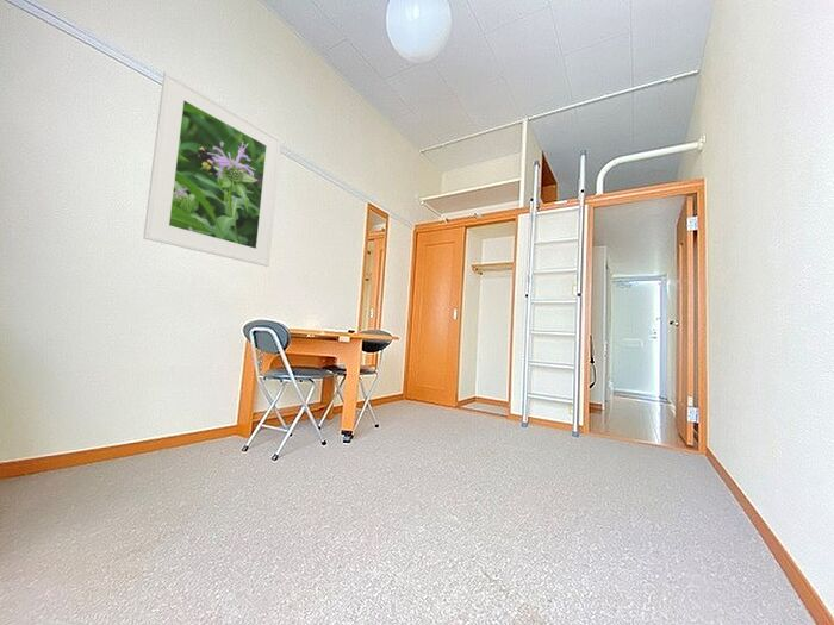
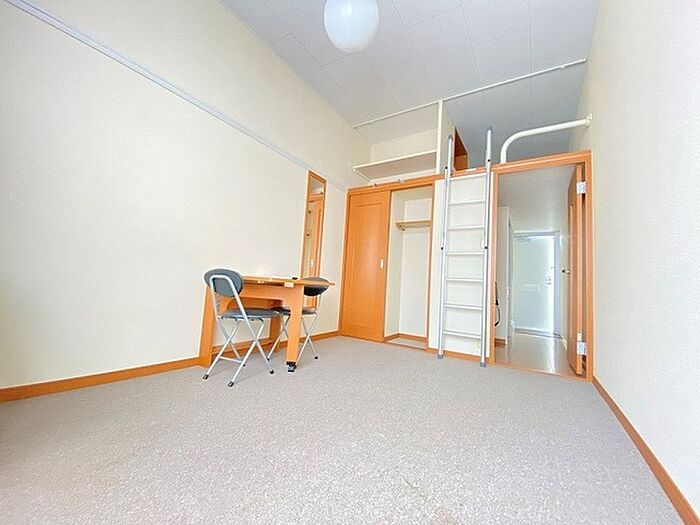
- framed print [143,70,282,268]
